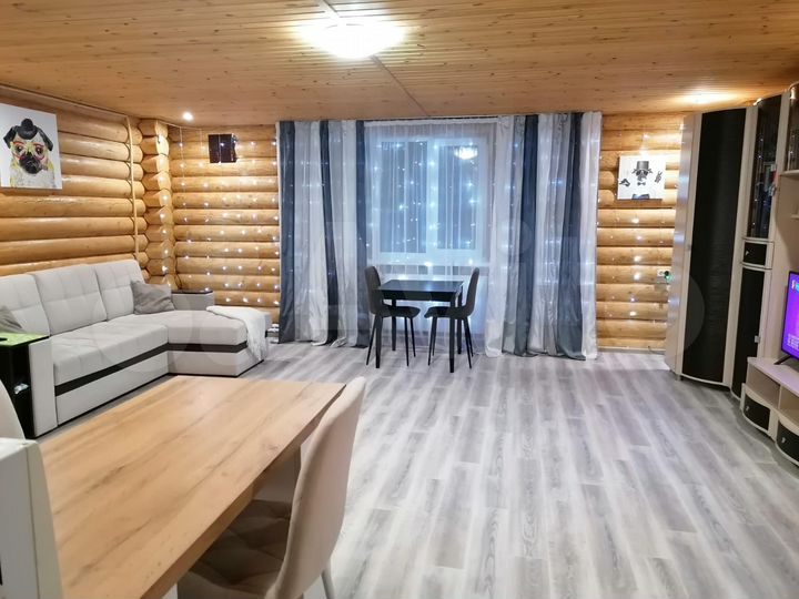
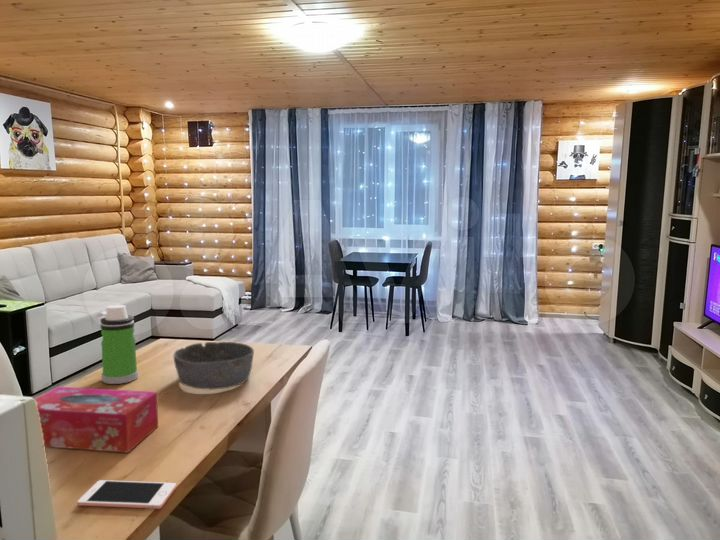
+ water bottle [95,304,139,385]
+ cell phone [76,479,177,510]
+ tissue box [35,386,159,454]
+ bowl [173,341,255,390]
